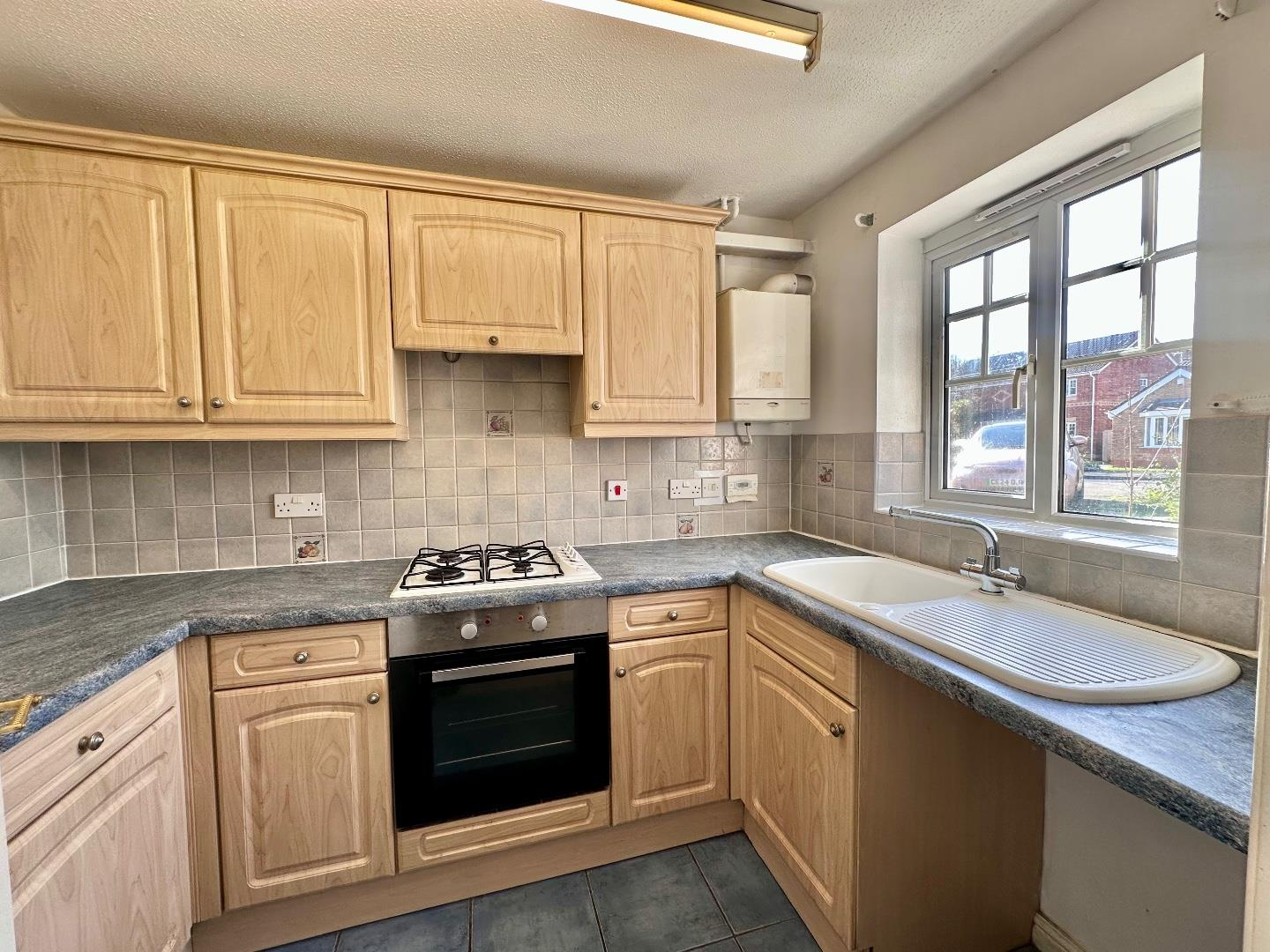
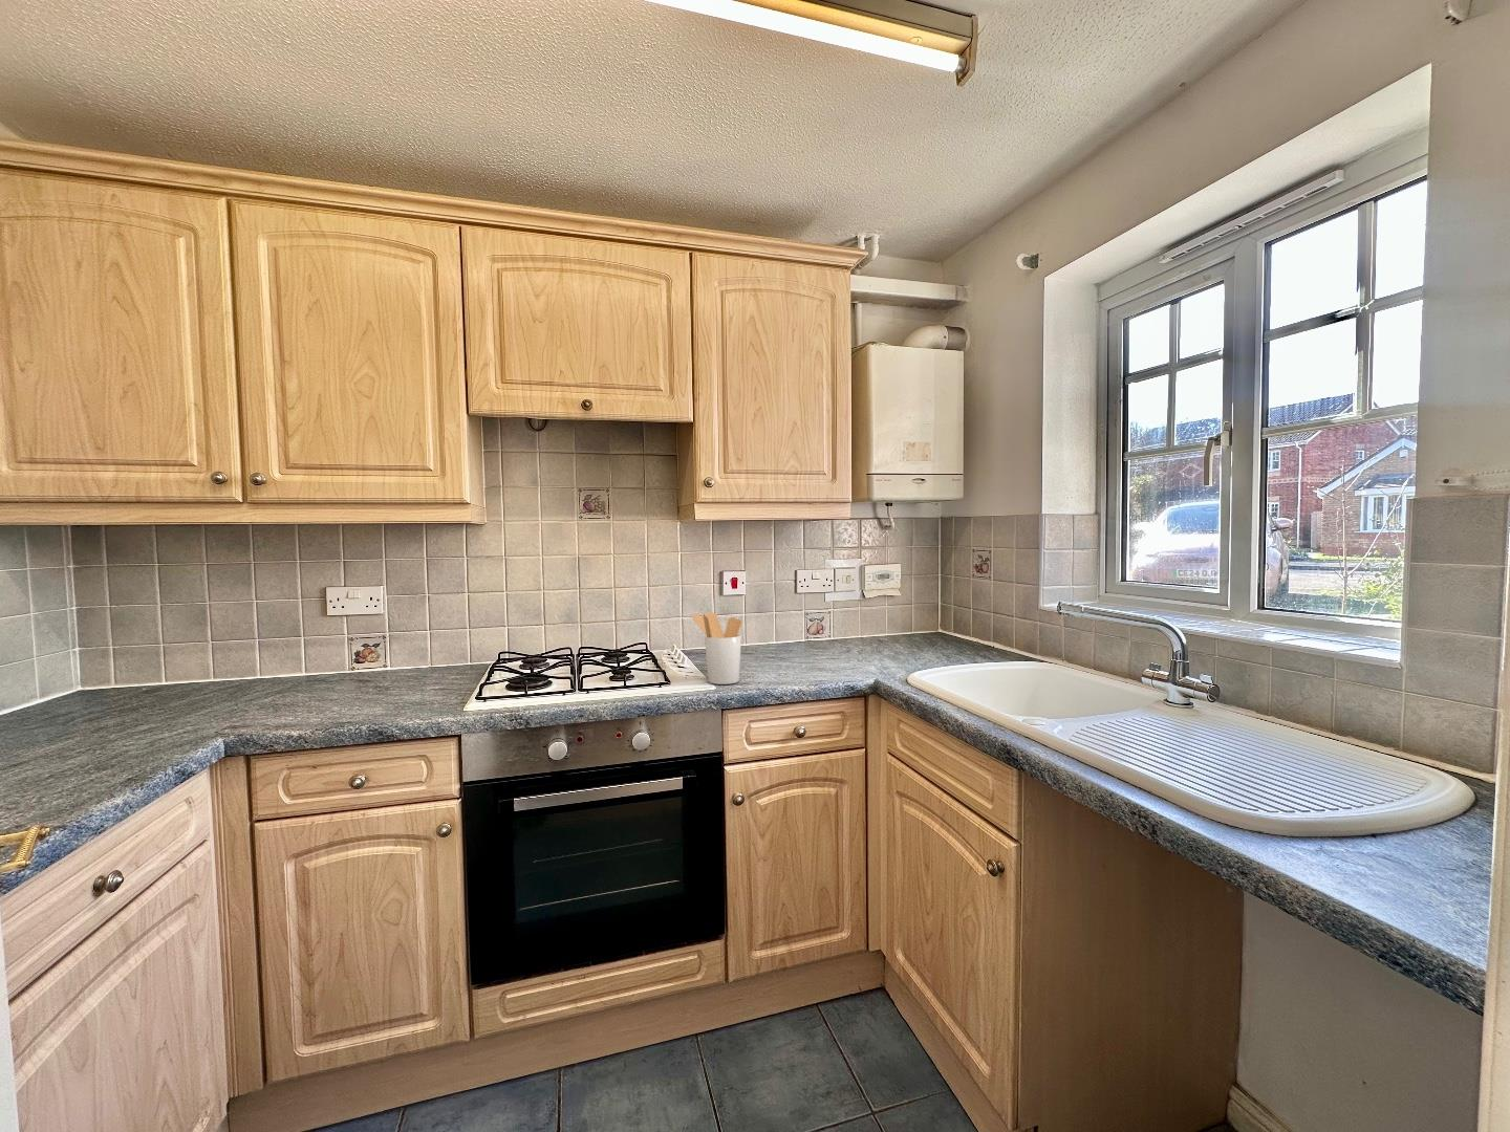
+ utensil holder [691,611,742,685]
